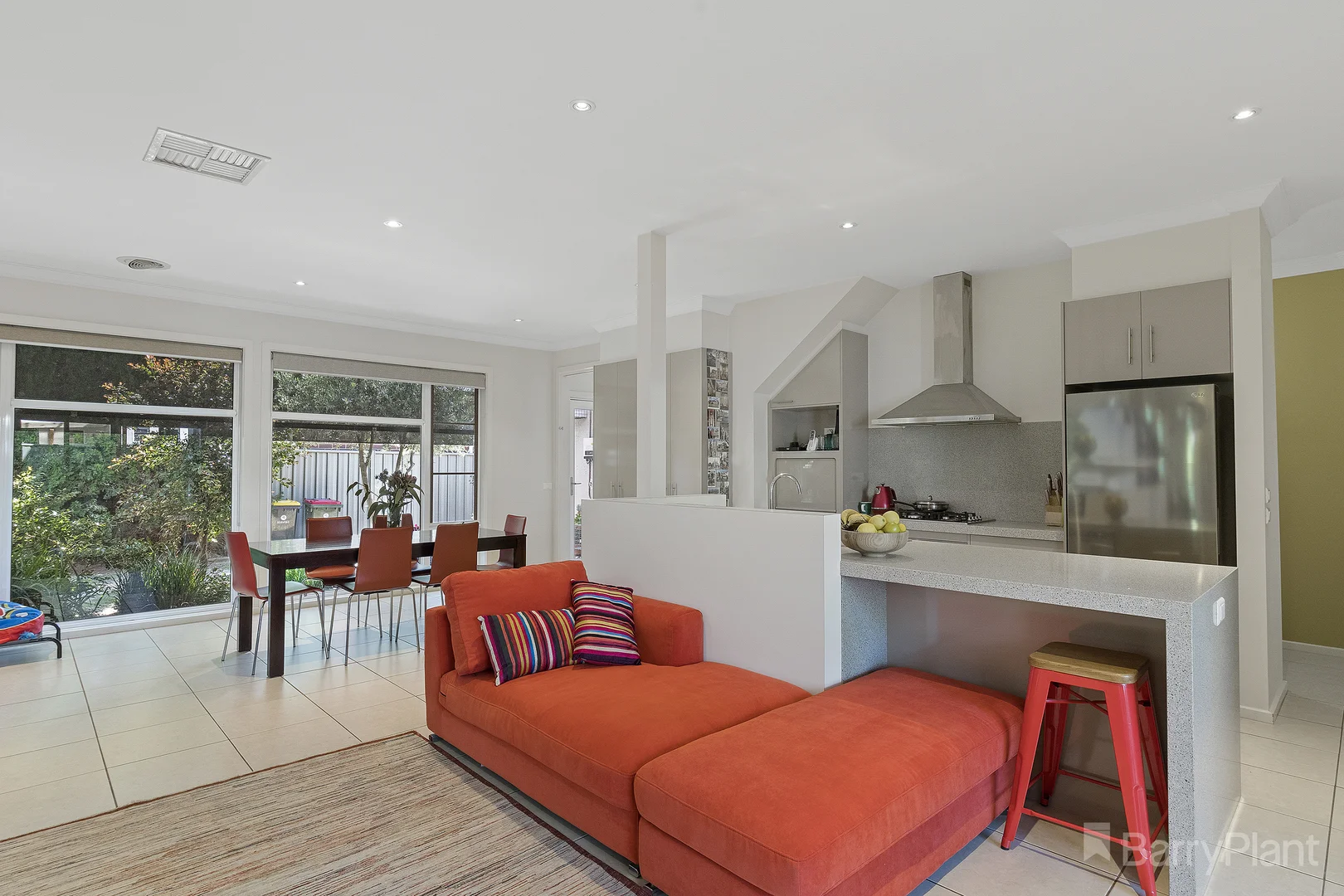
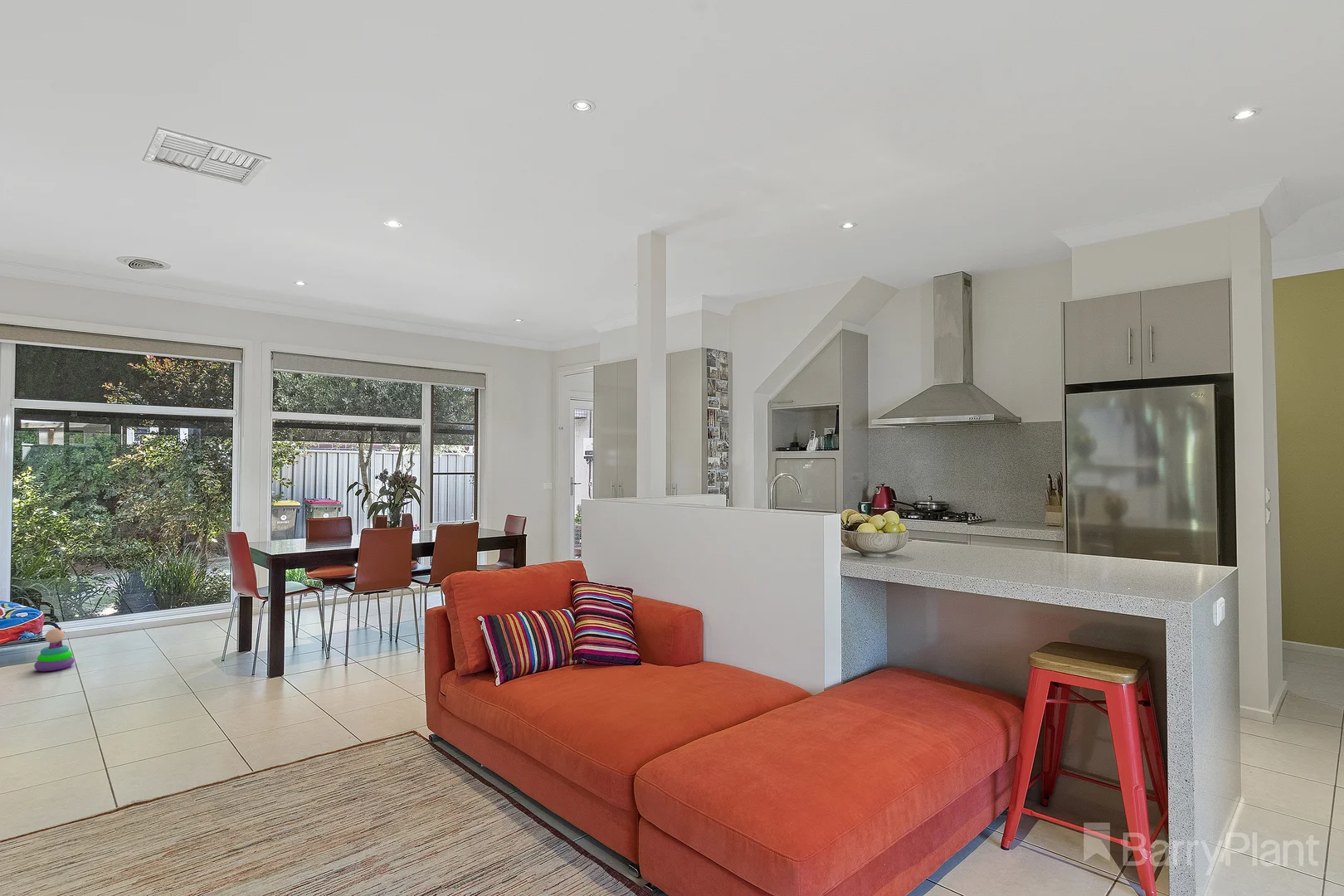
+ stacking toy [33,626,75,672]
